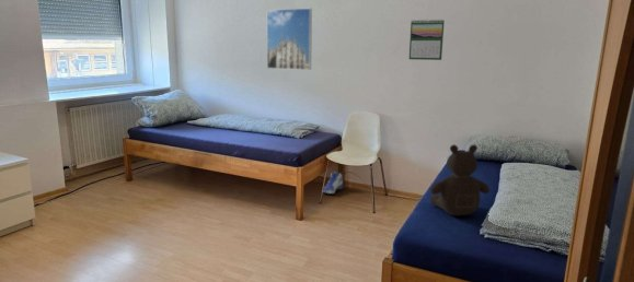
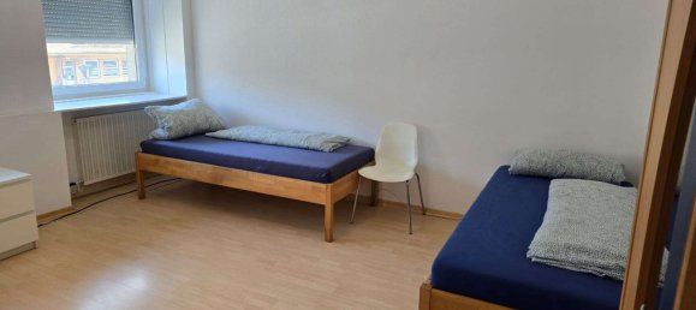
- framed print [266,8,313,71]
- sneaker [322,169,344,195]
- teddy bear [429,143,491,216]
- calendar [408,19,446,61]
